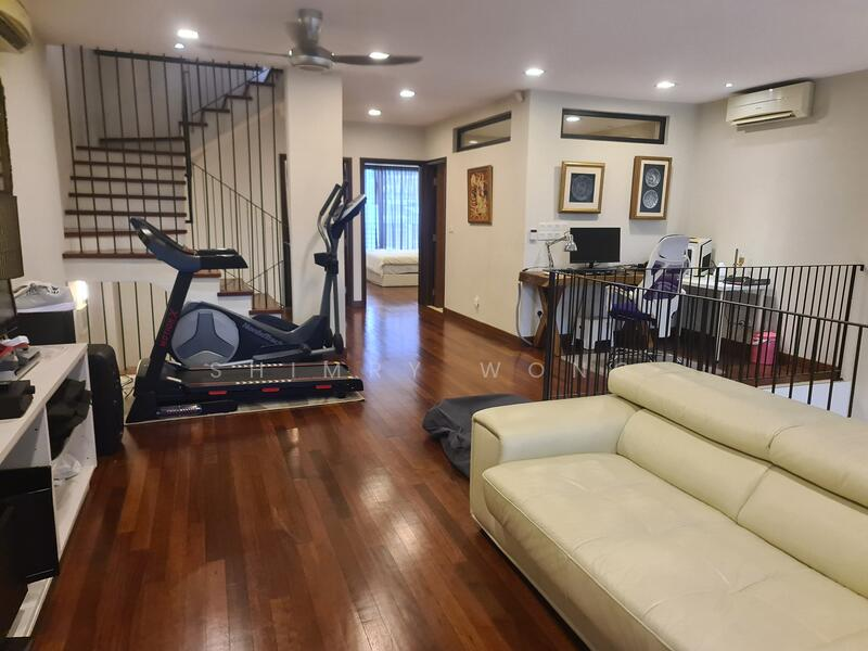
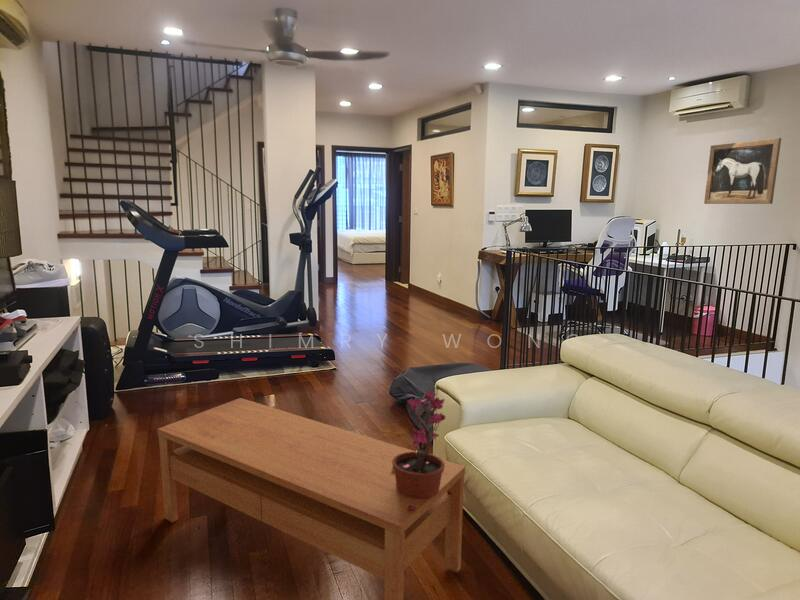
+ potted plant [392,390,446,509]
+ wall art [703,137,782,205]
+ coffee table [156,397,466,600]
